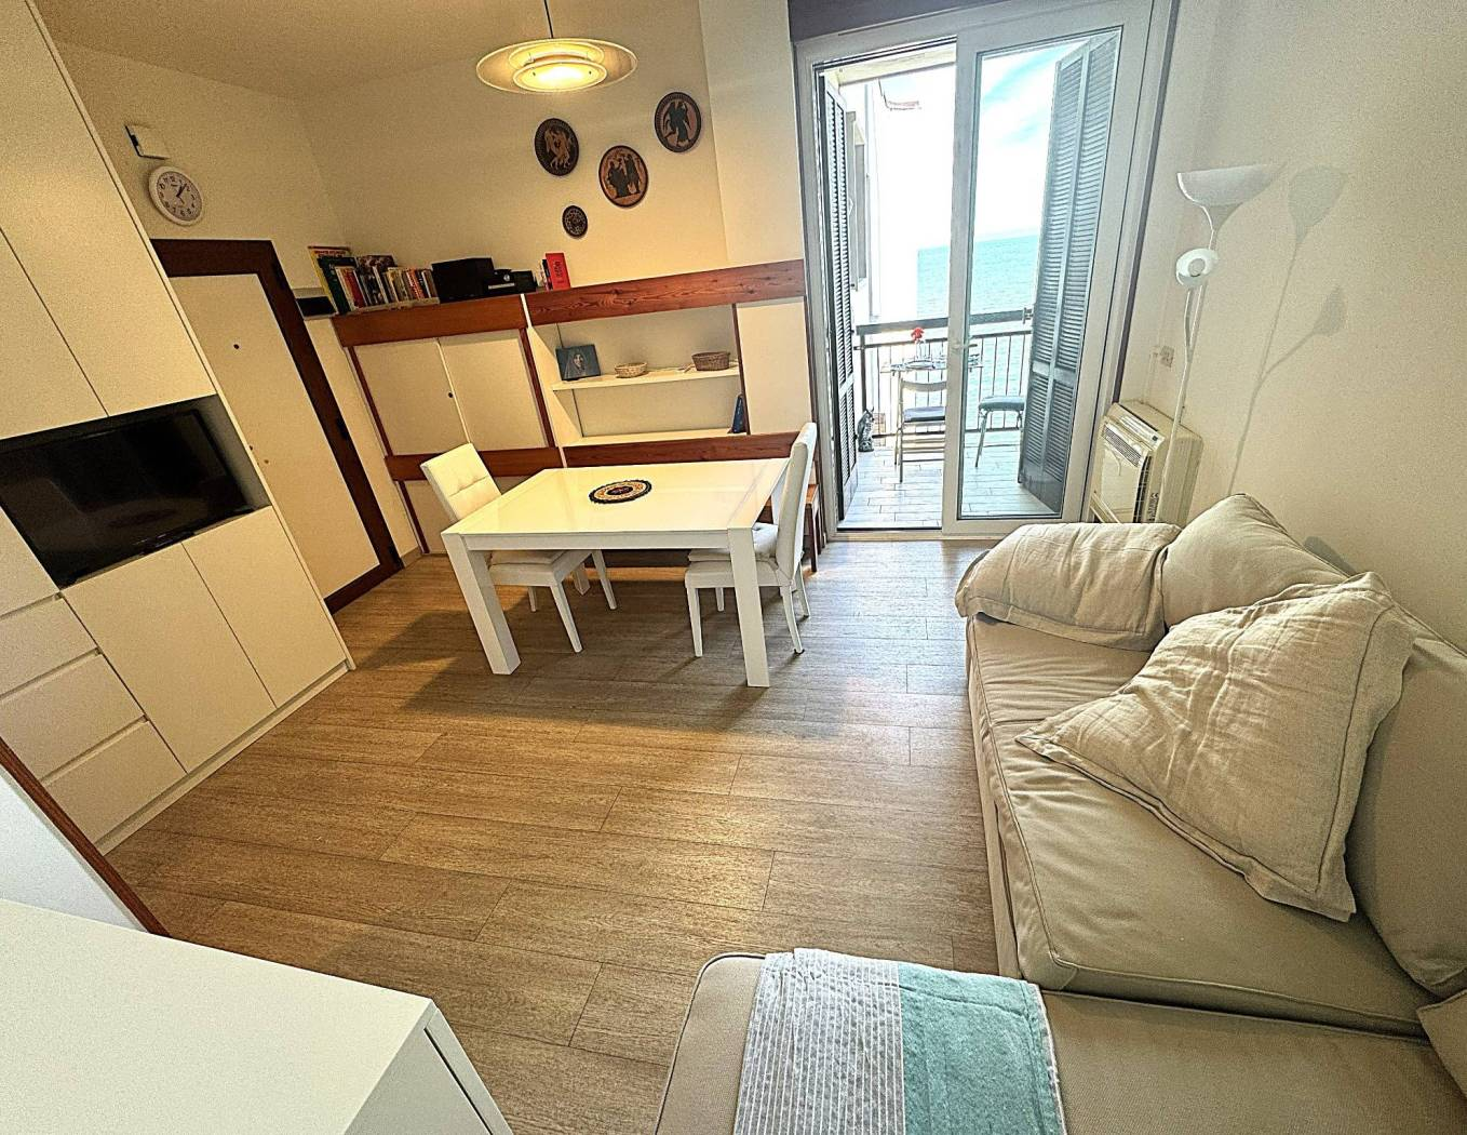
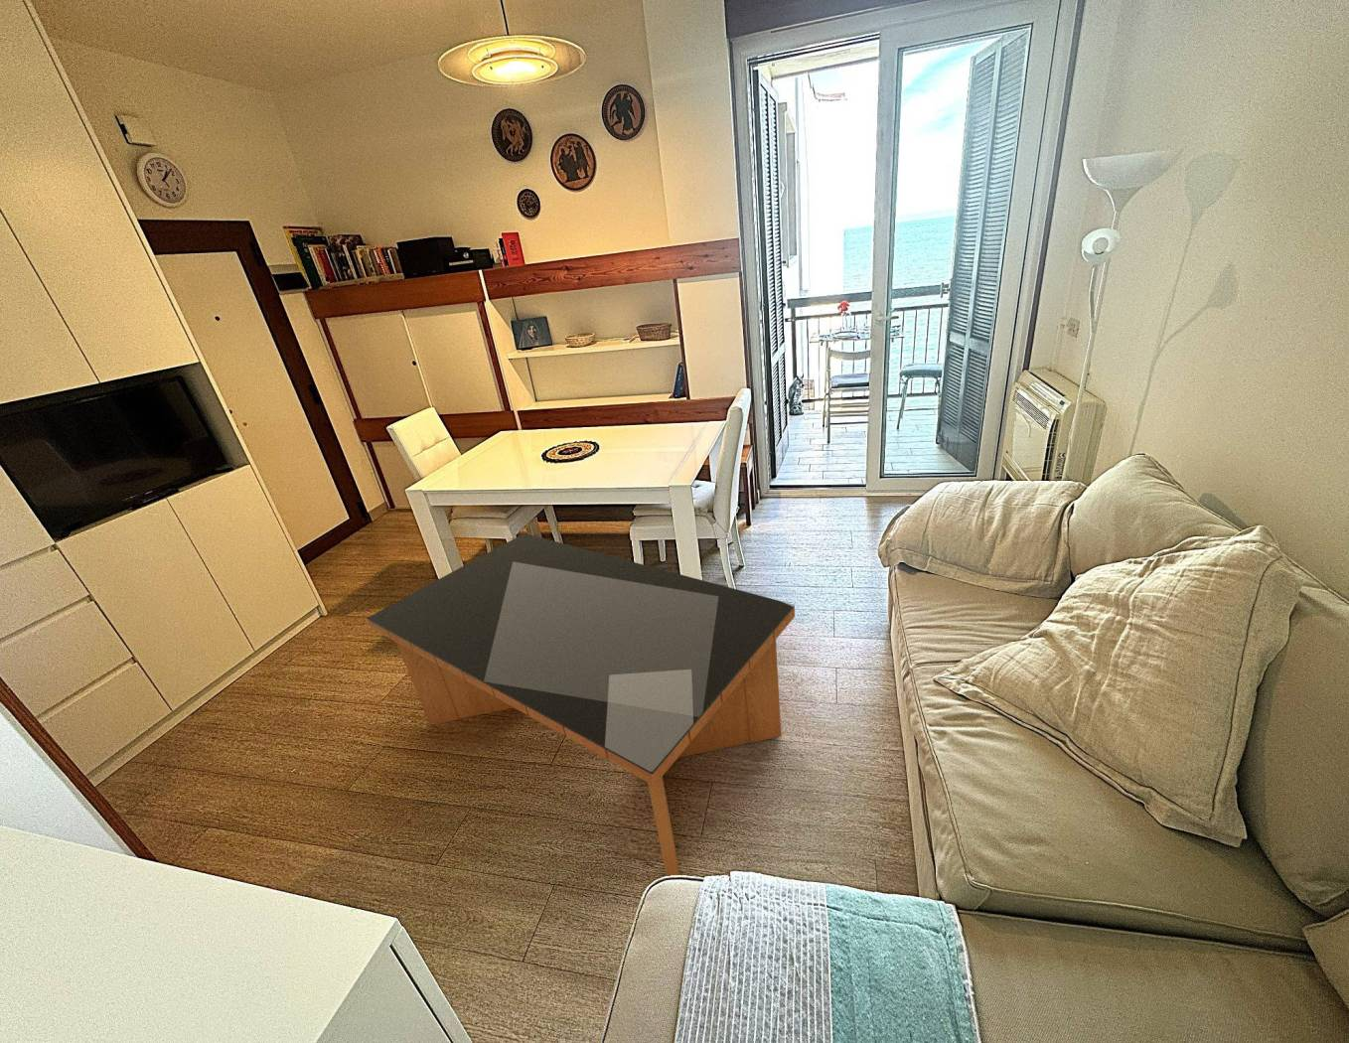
+ coffee table [367,532,796,877]
